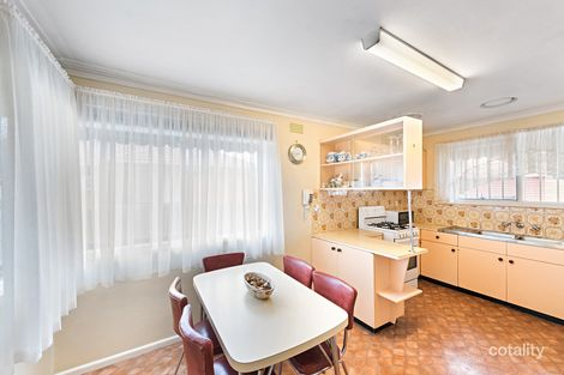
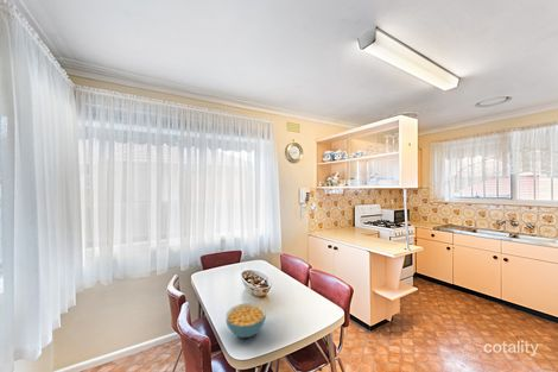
+ cereal bowl [224,302,267,339]
